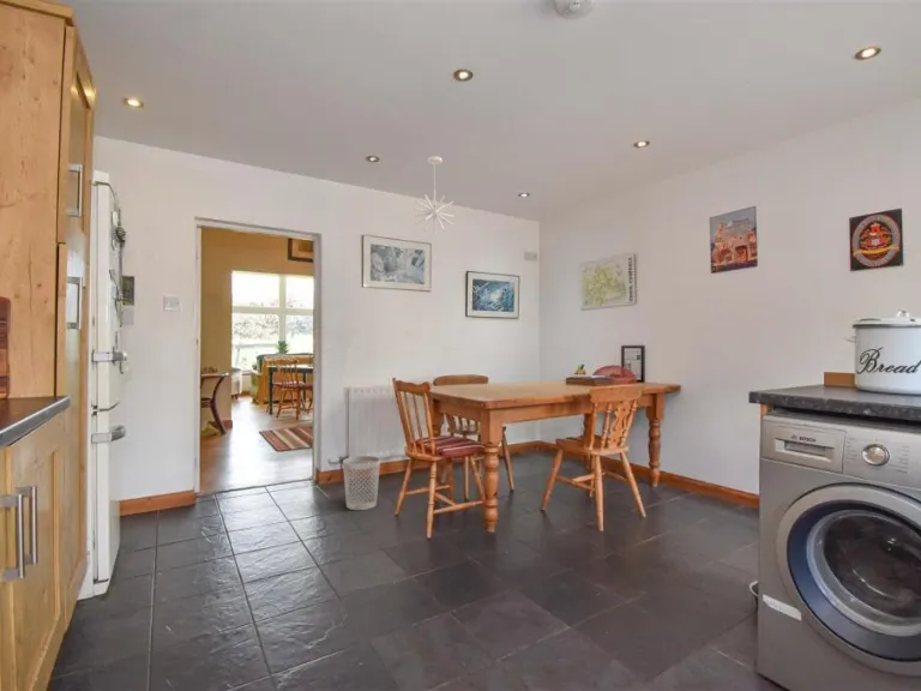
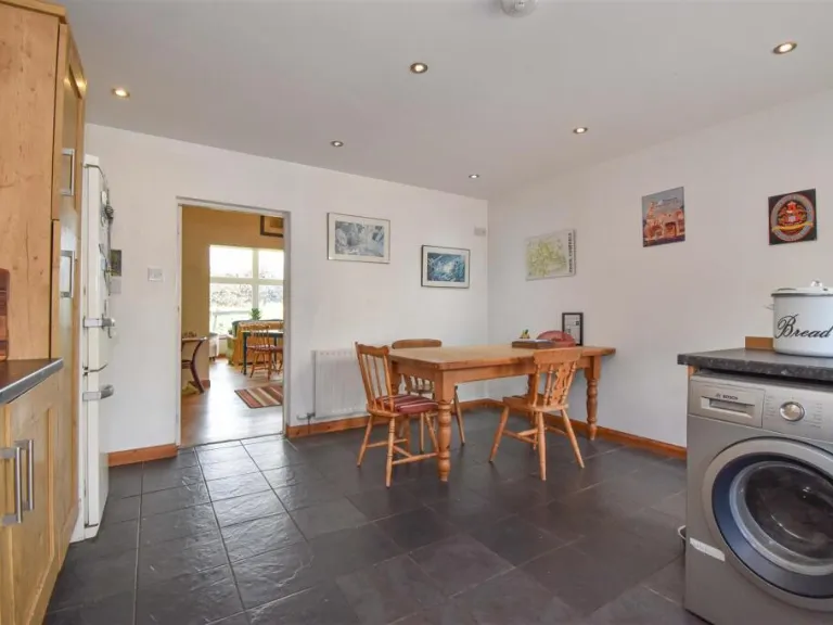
- pendant light [414,155,456,236]
- wastebasket [342,455,381,511]
